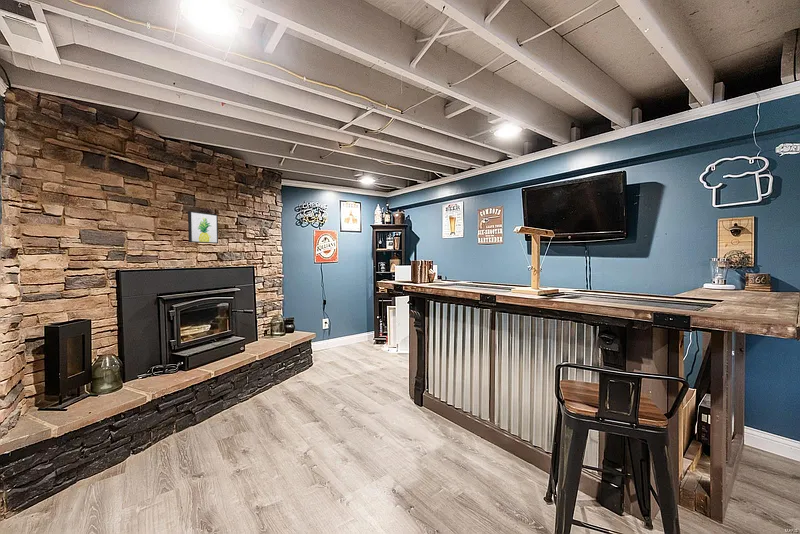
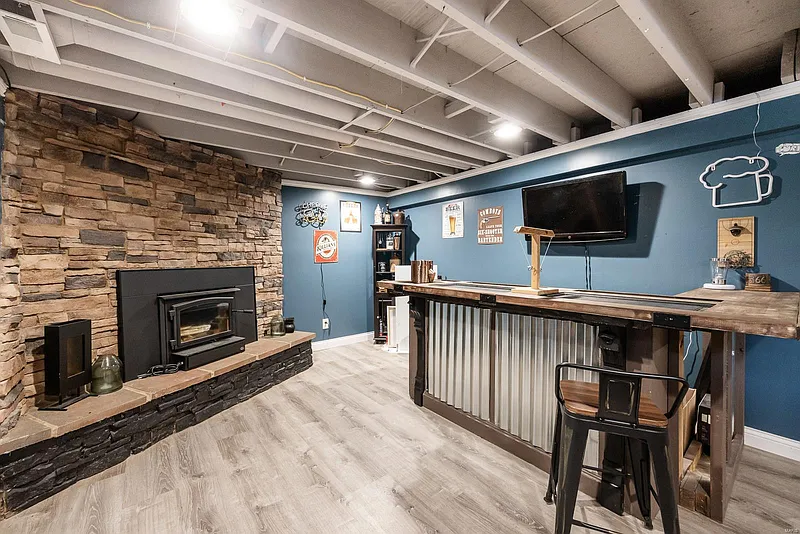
- wall art [187,210,219,245]
